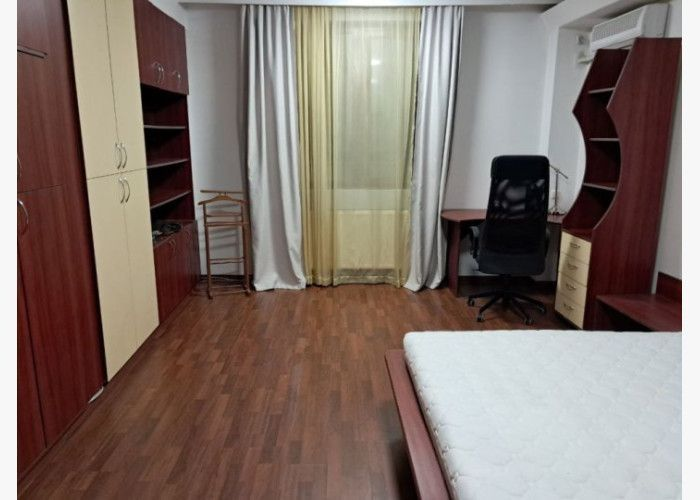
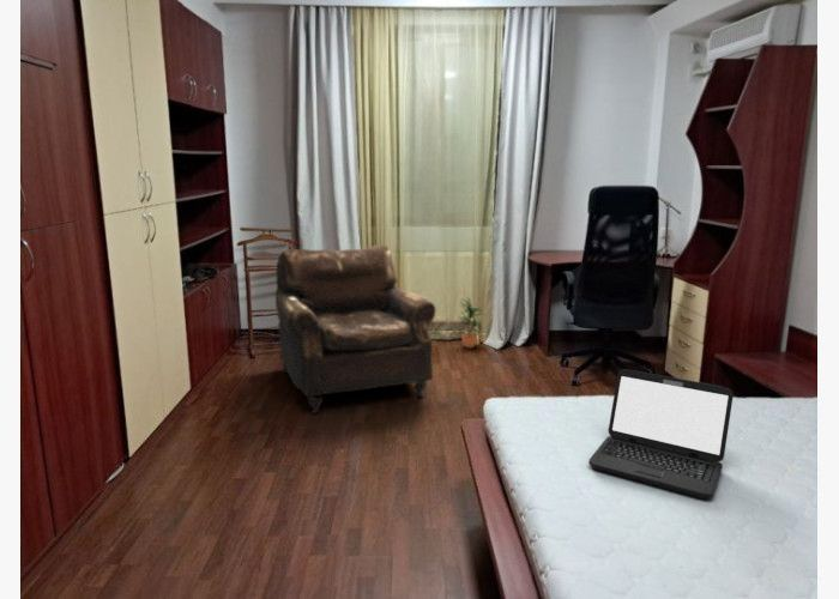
+ leather [274,243,437,415]
+ laptop [587,368,735,501]
+ potted plant [455,296,487,349]
